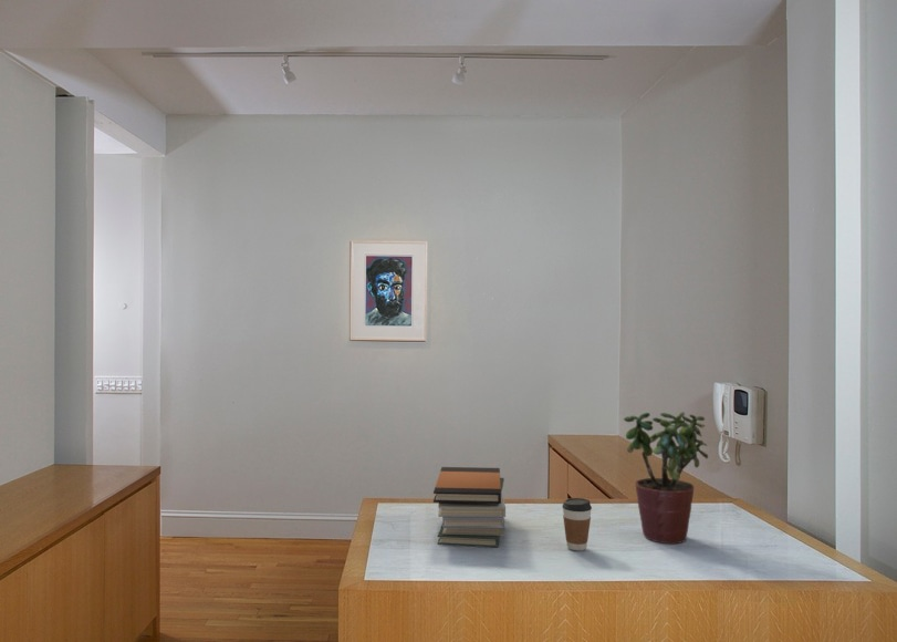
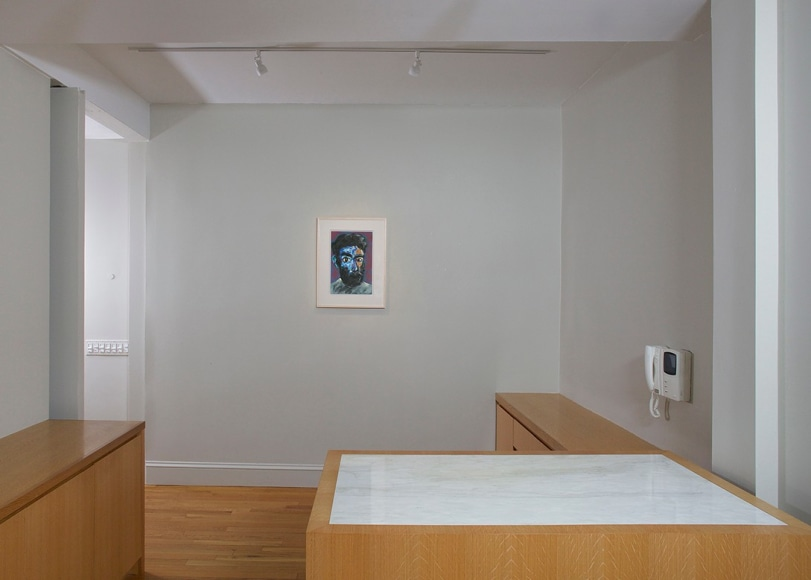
- coffee cup [561,497,593,552]
- book stack [432,466,507,549]
- potted plant [623,411,709,545]
